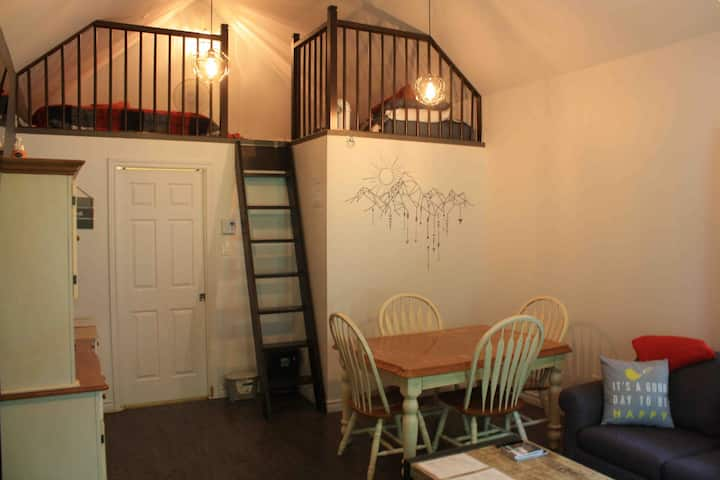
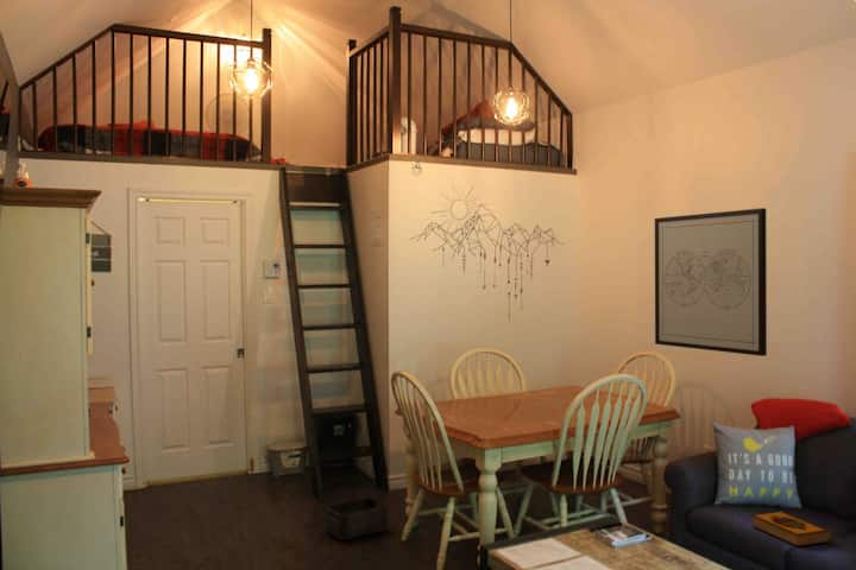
+ storage bin [326,496,389,542]
+ wall art [654,207,768,357]
+ hardback book [751,509,833,547]
